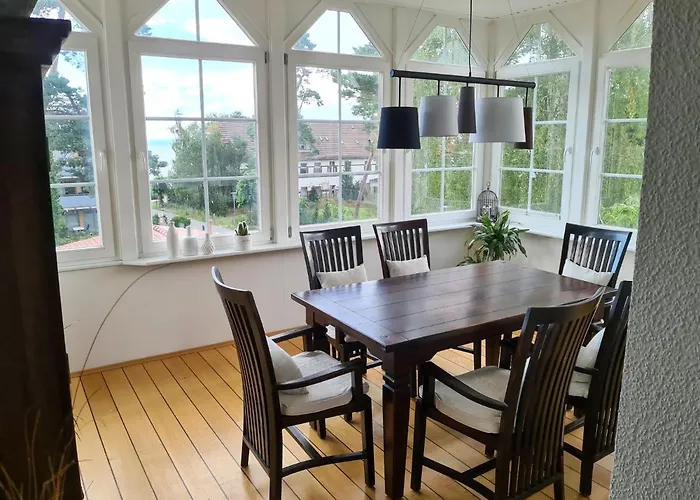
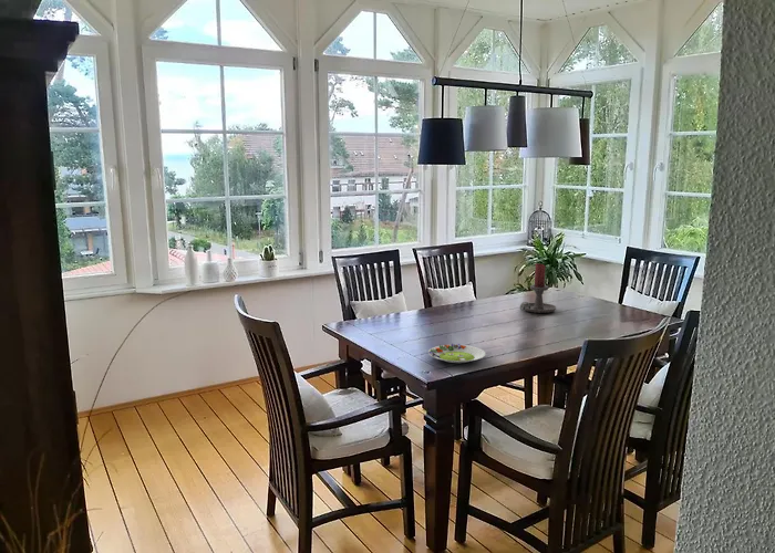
+ salad plate [427,343,487,364]
+ candle holder [519,262,557,314]
